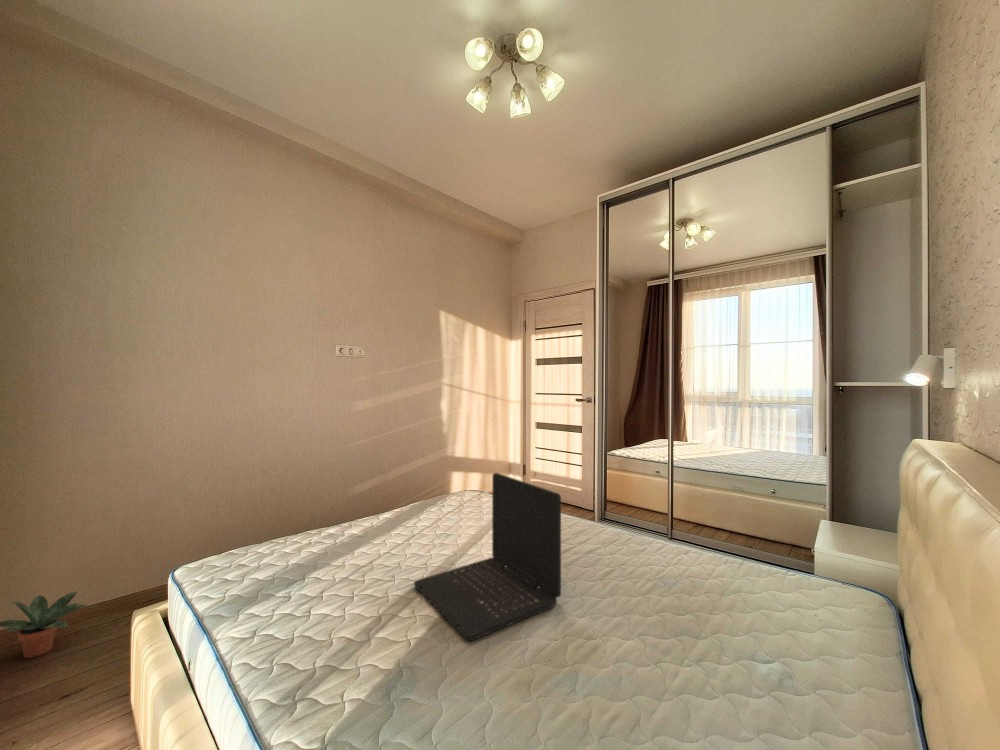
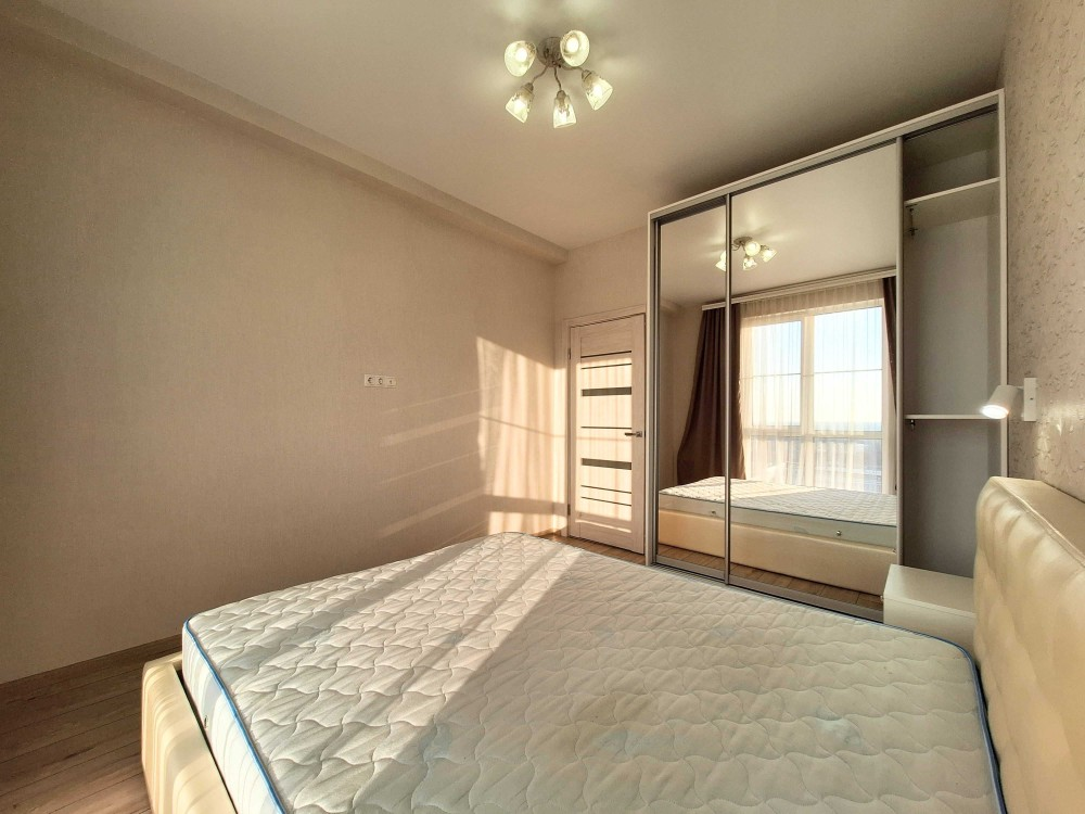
- laptop [413,472,562,642]
- potted plant [0,590,89,659]
